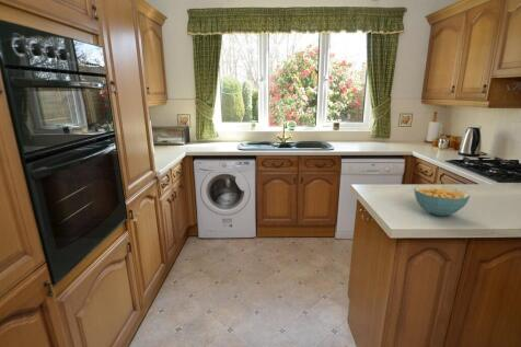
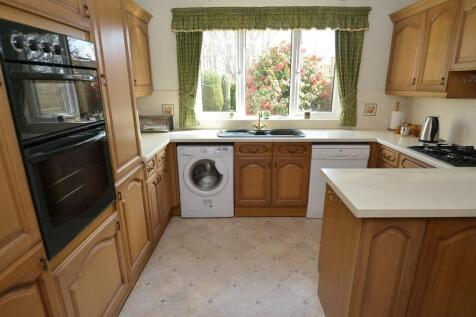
- cereal bowl [413,184,471,217]
